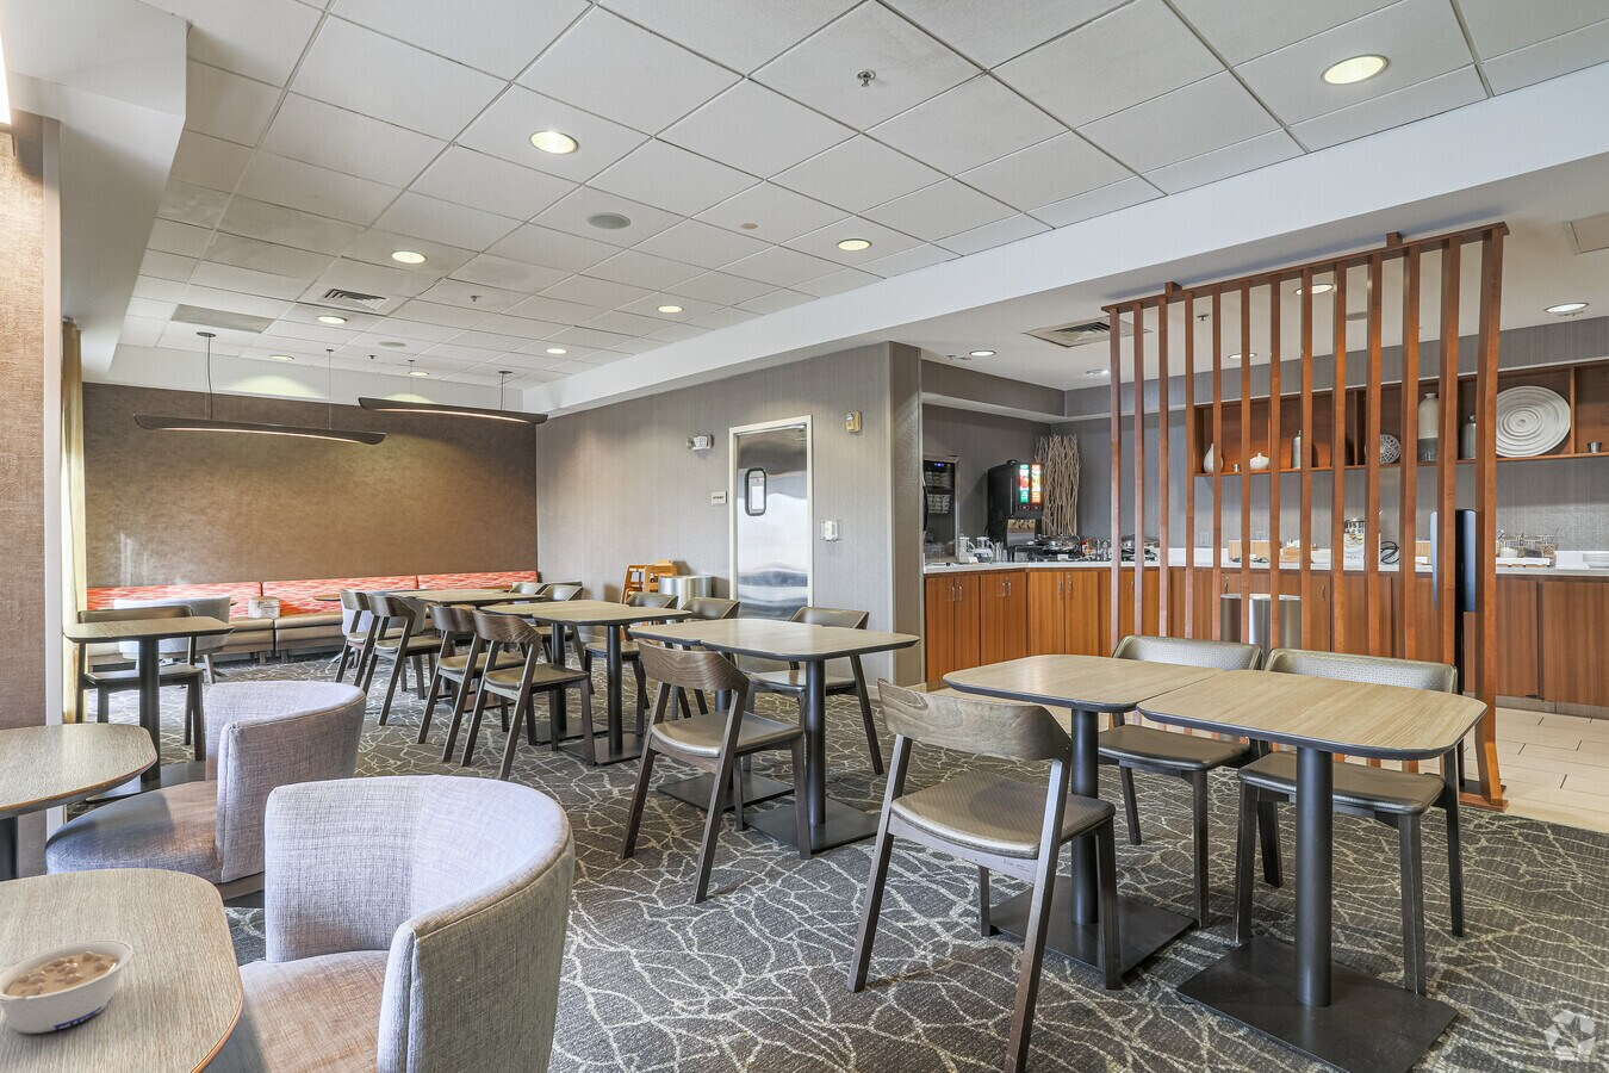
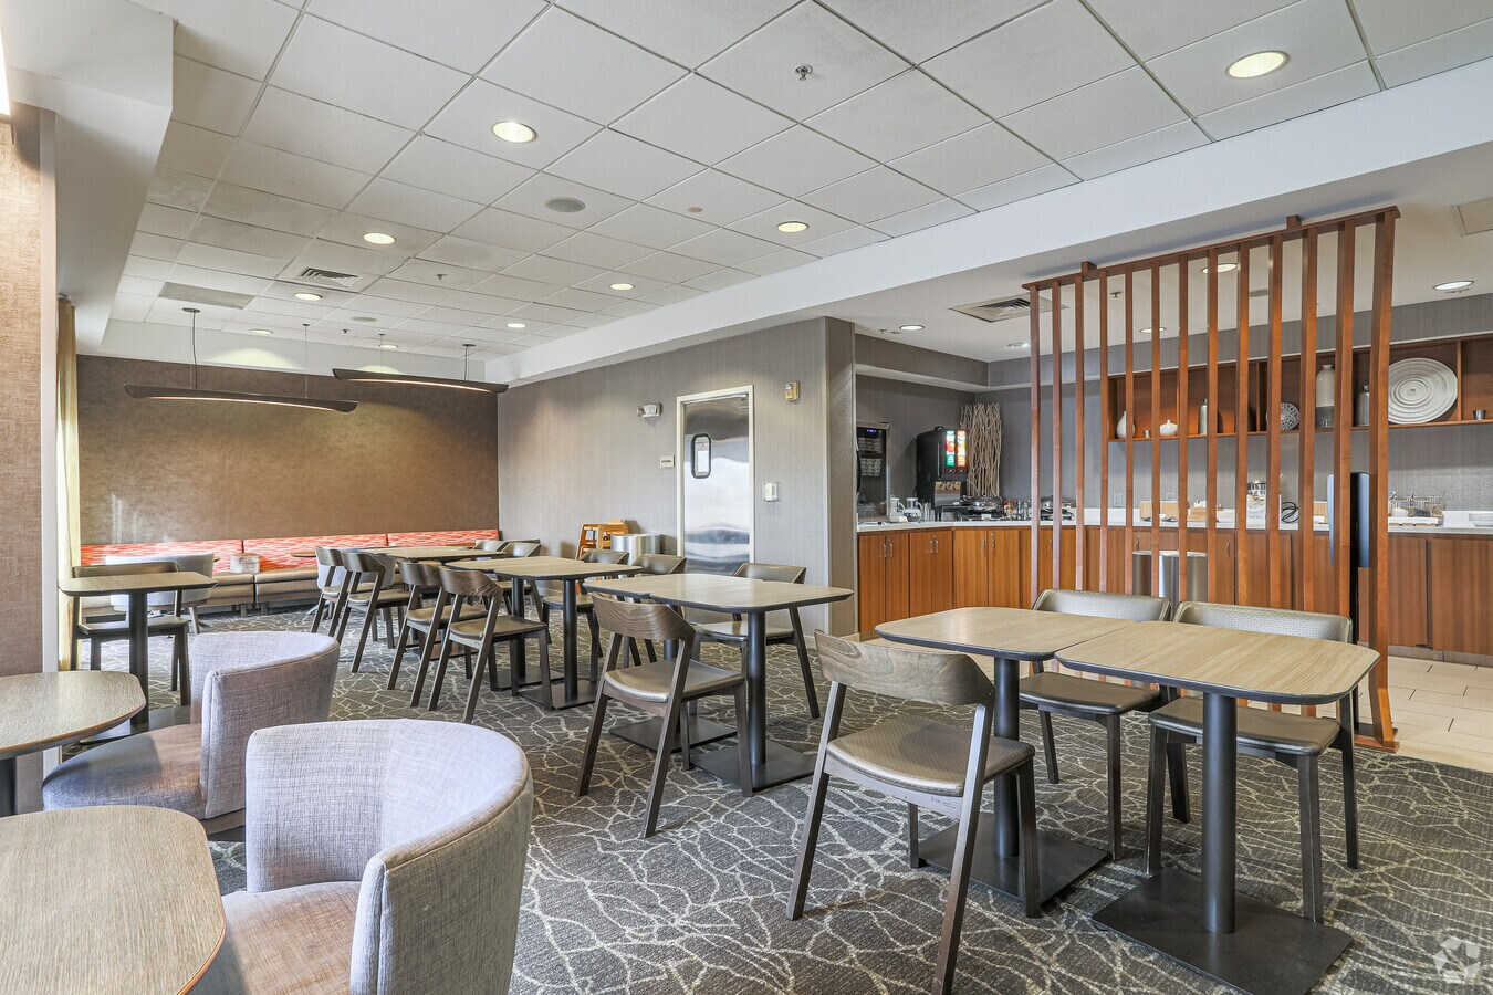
- legume [0,939,134,1035]
